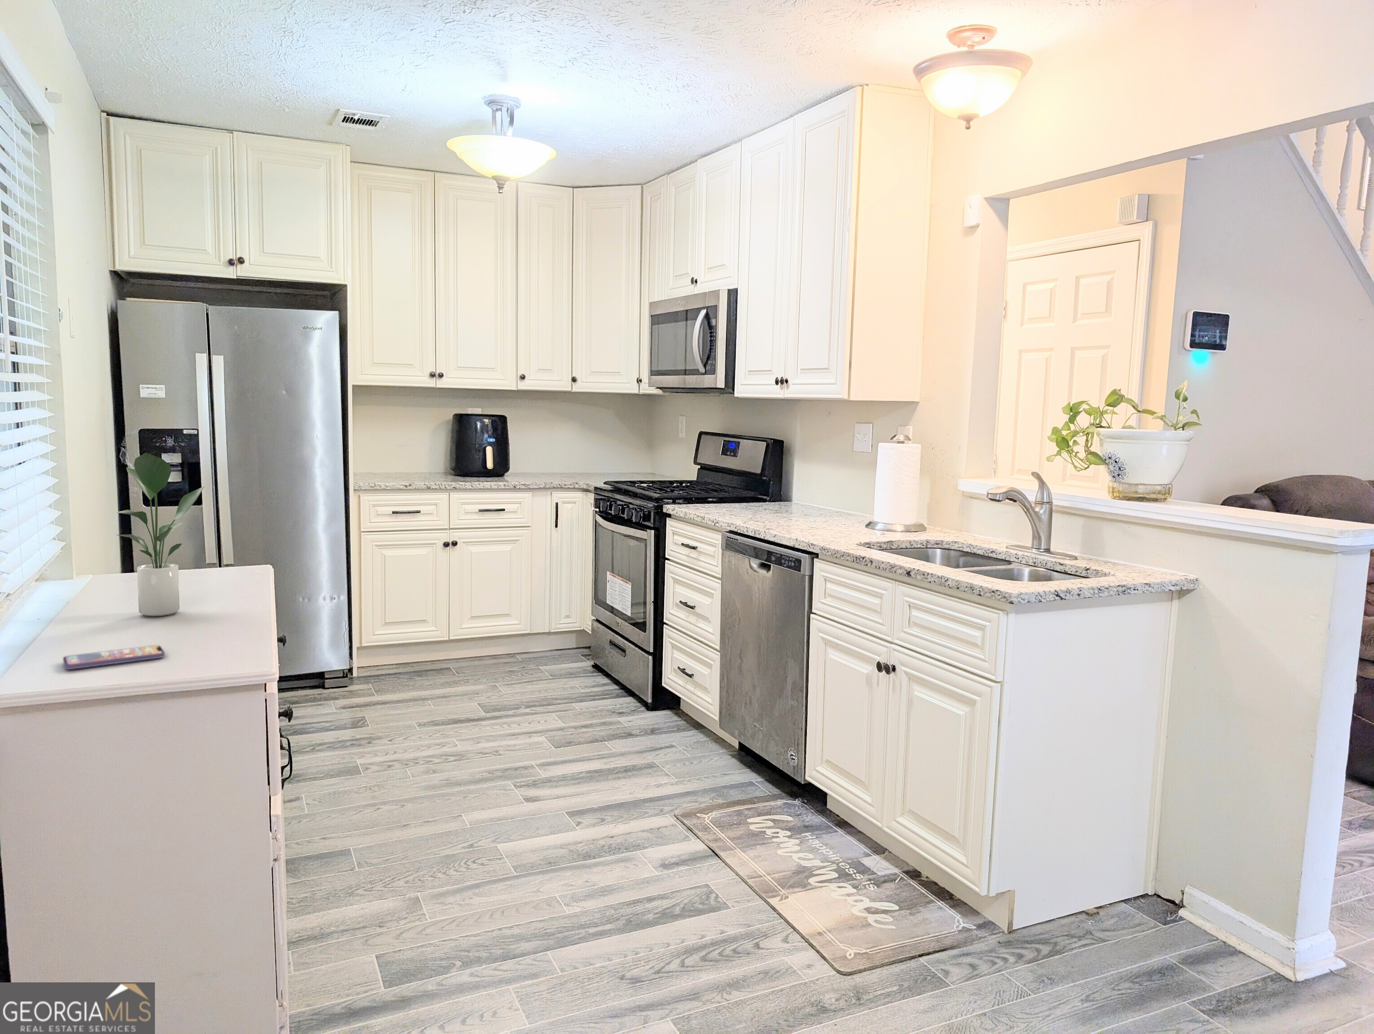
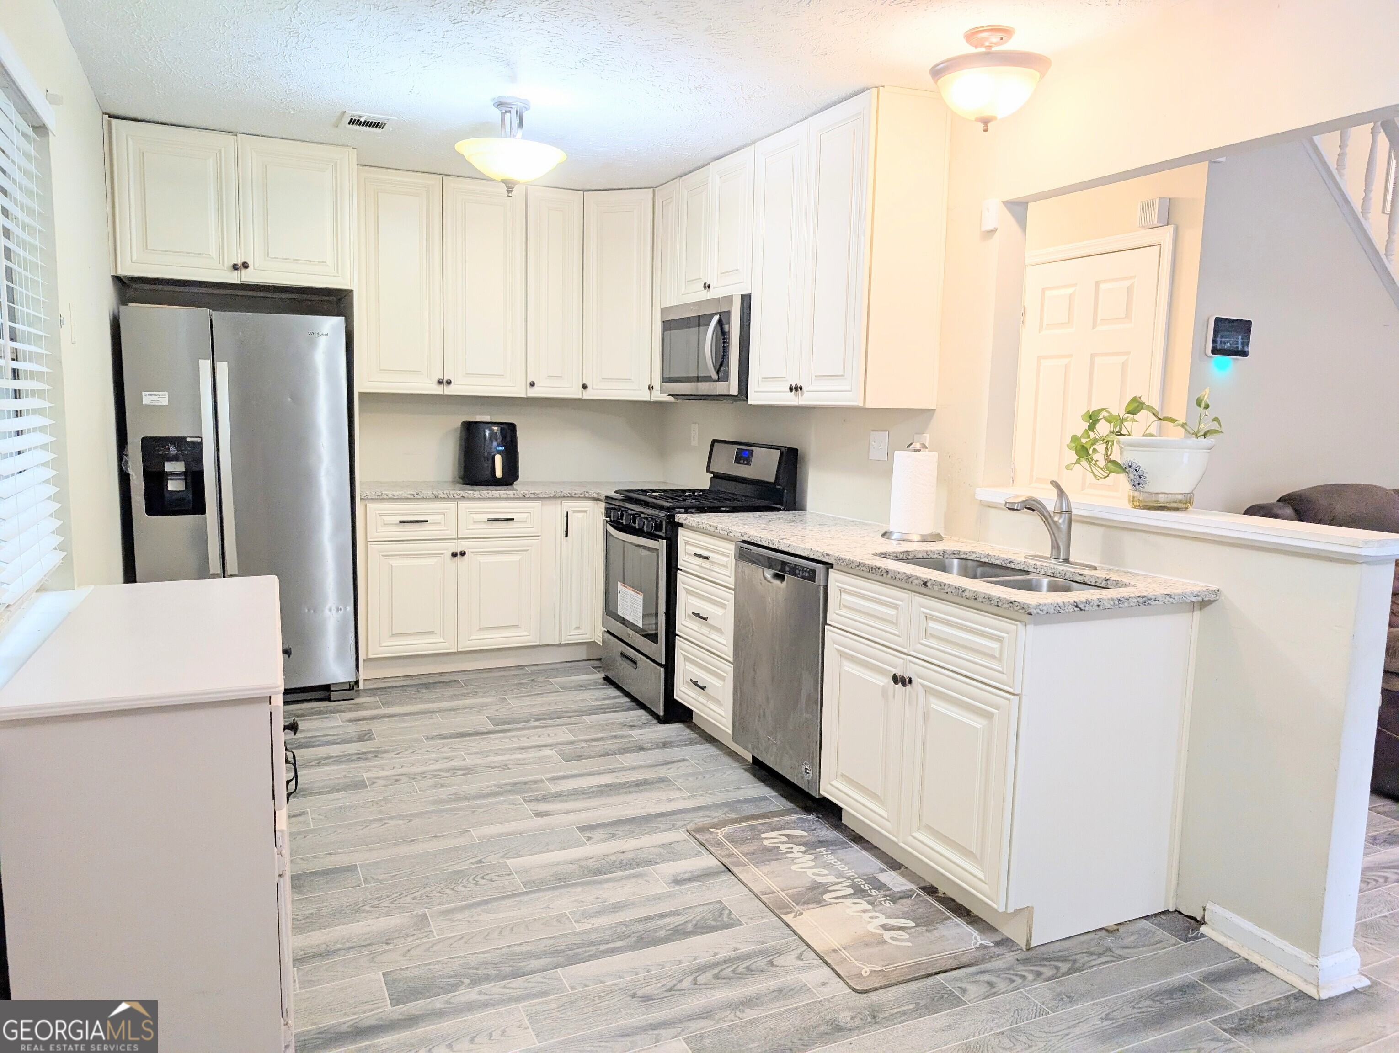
- smartphone [62,645,165,669]
- potted plant [116,452,205,617]
